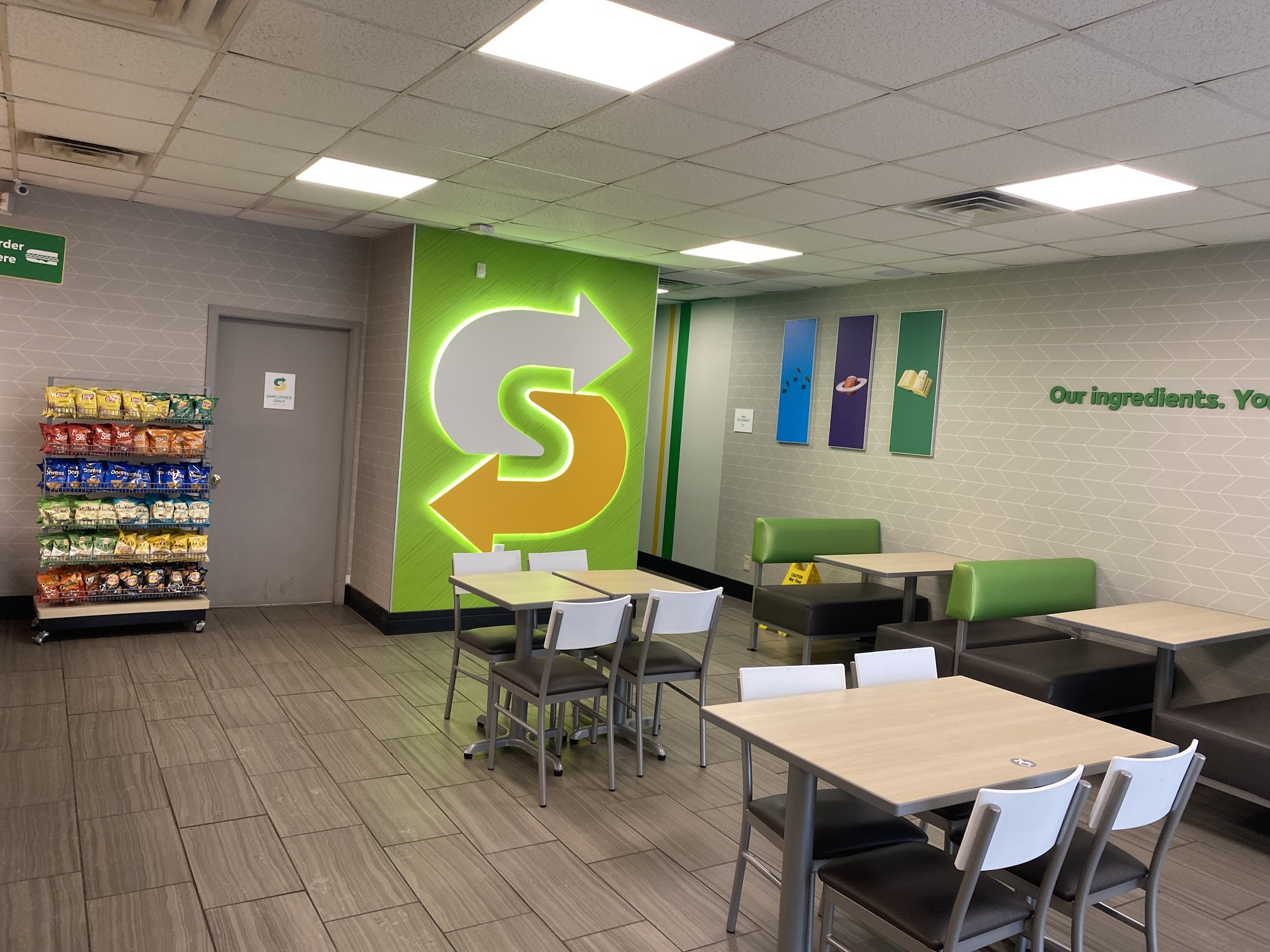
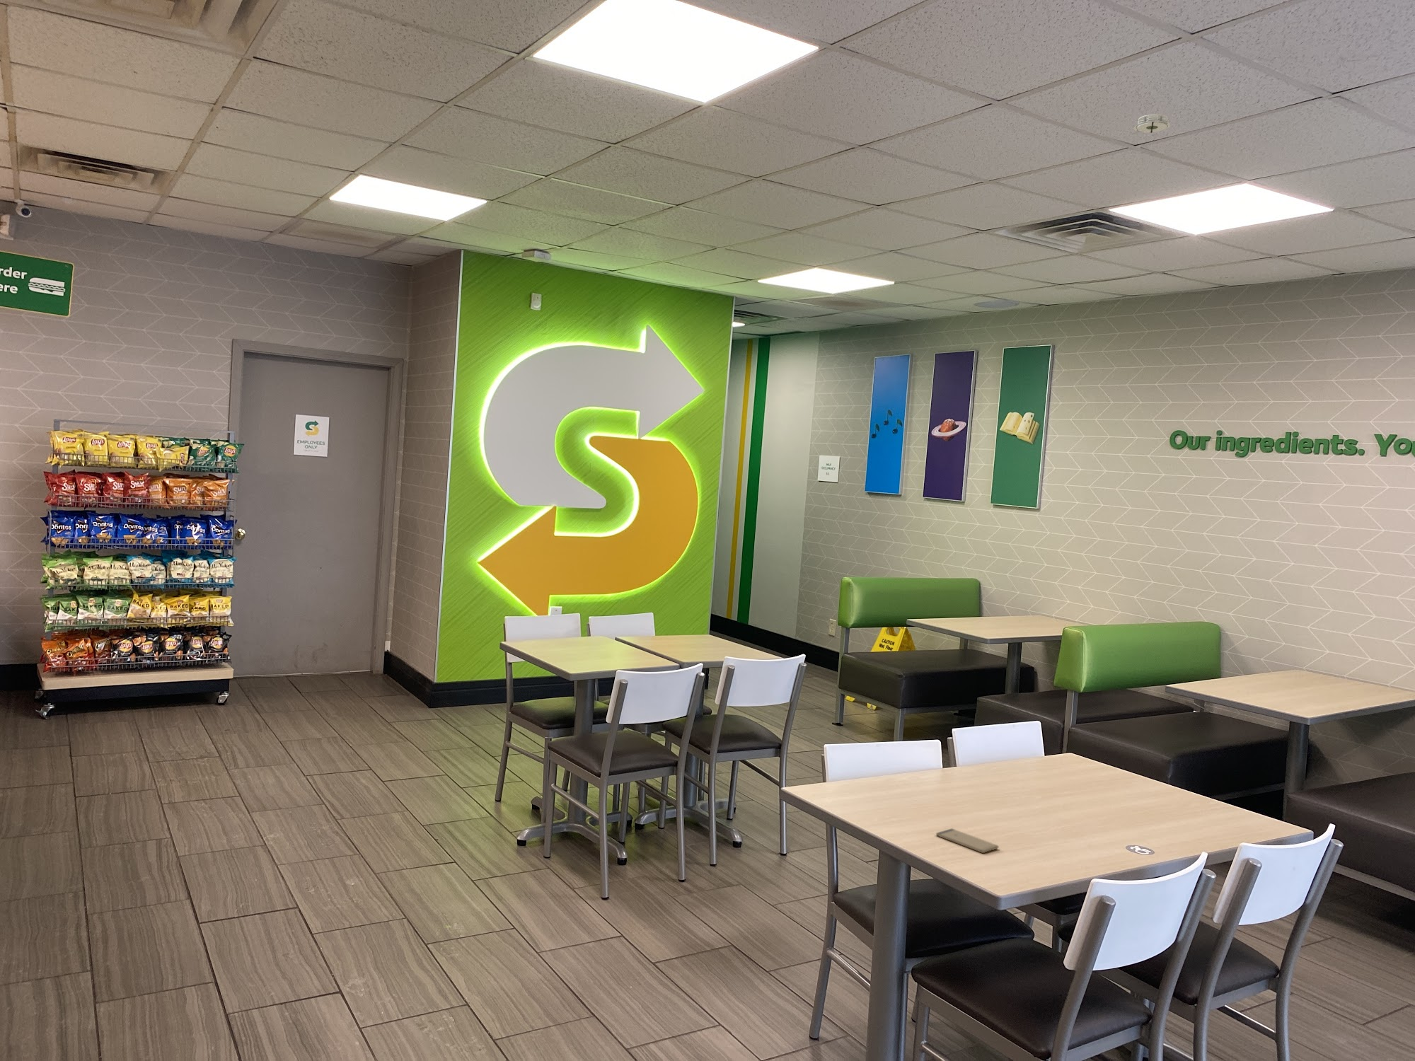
+ smartphone [935,828,999,854]
+ smoke detector [1131,114,1171,135]
